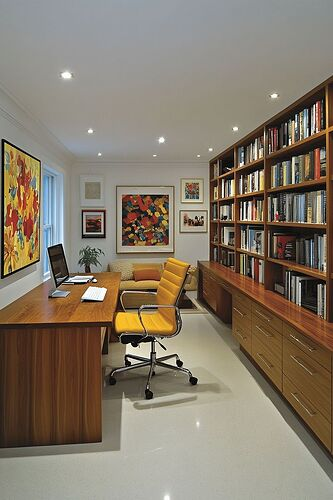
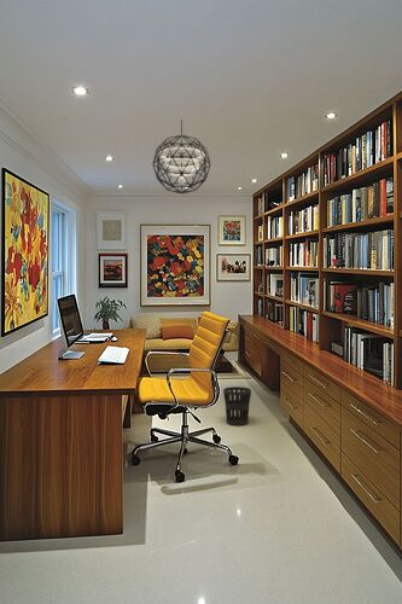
+ wastebasket [222,385,252,426]
+ pendant light [151,118,211,194]
